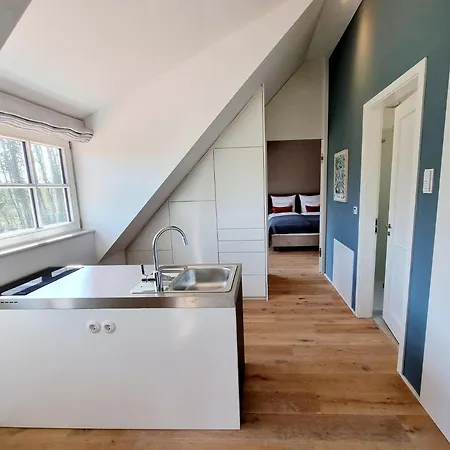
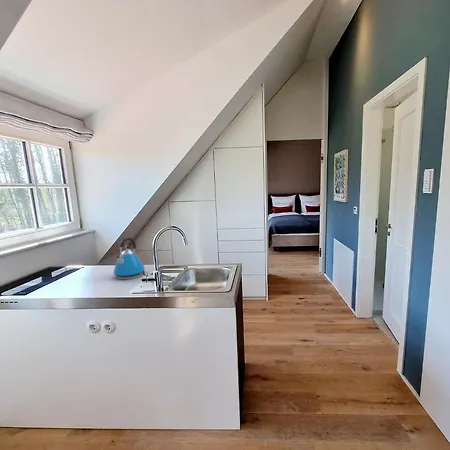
+ kettle [112,236,146,280]
